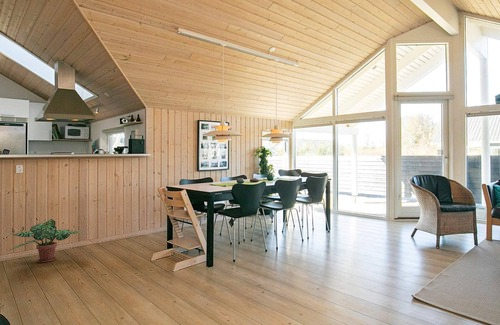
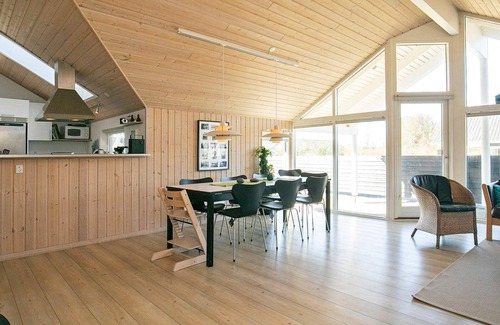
- potted plant [10,218,82,263]
